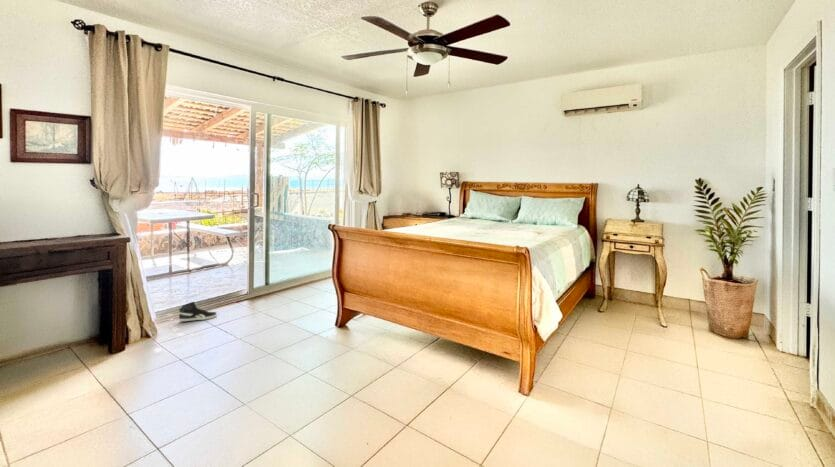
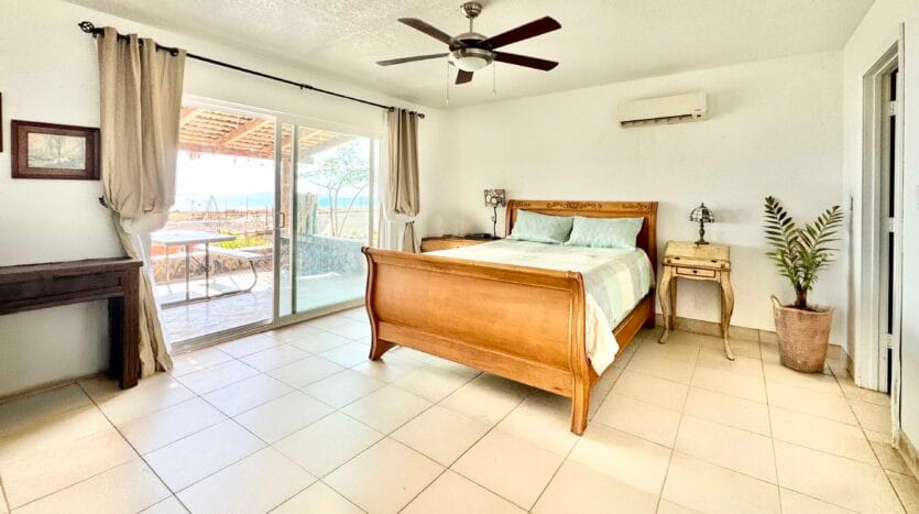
- sneaker [178,301,218,322]
